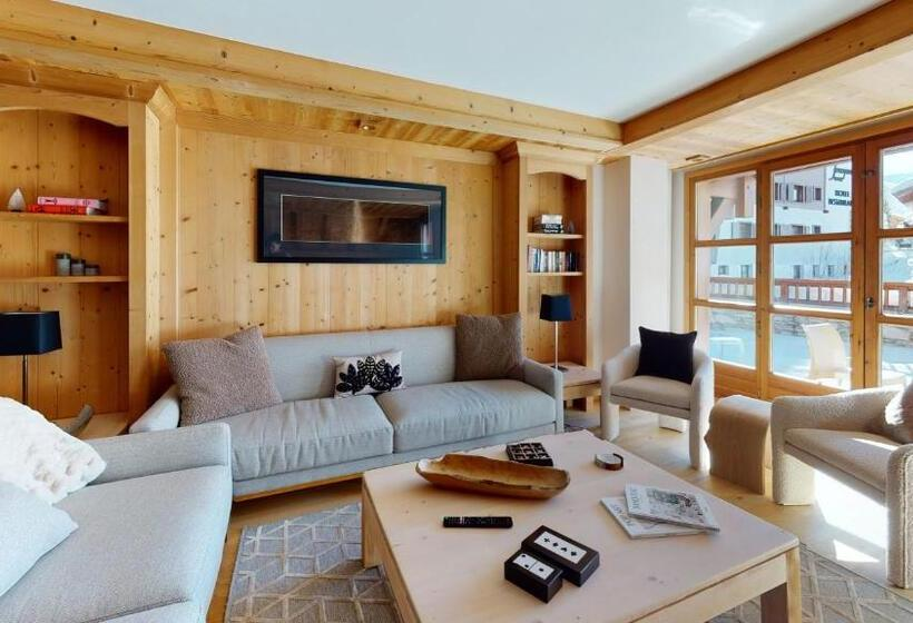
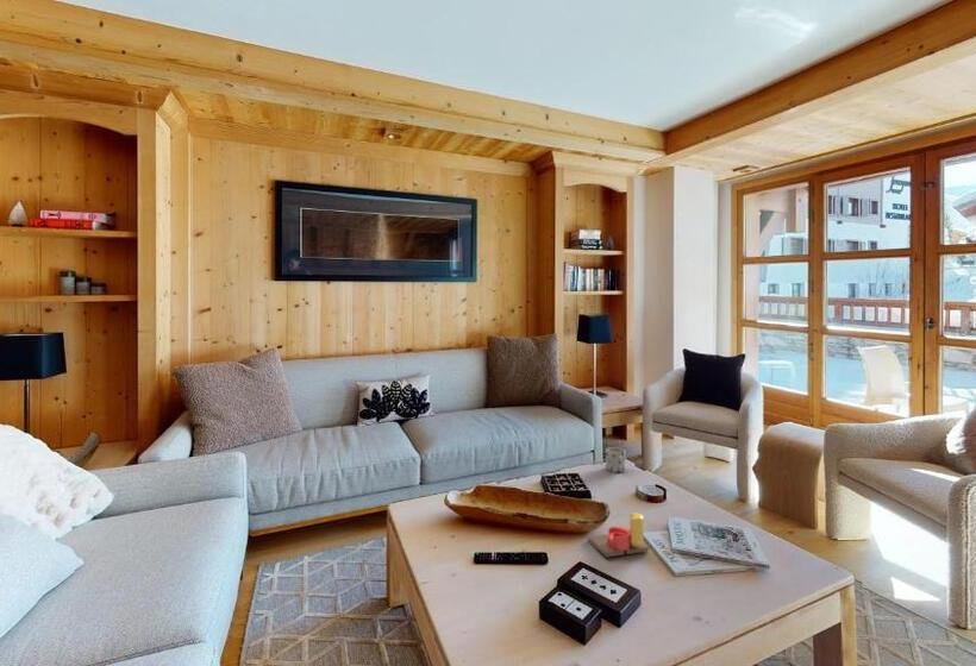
+ mug [605,446,627,473]
+ candle [587,511,650,558]
